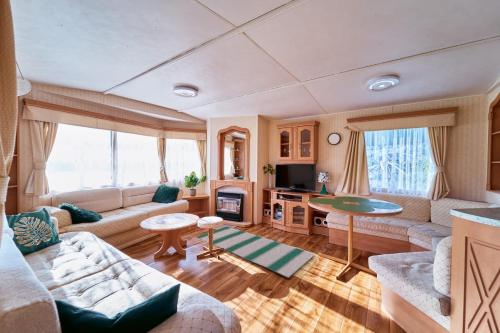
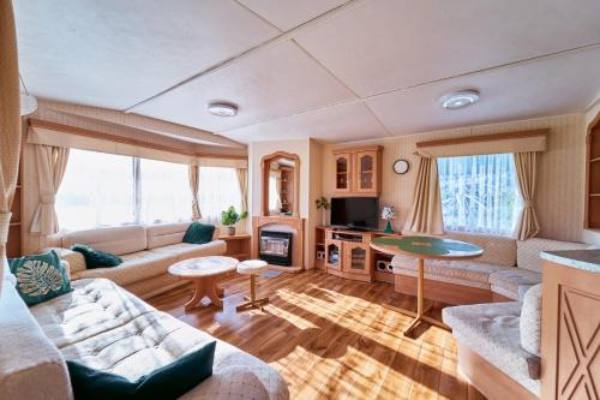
- rug [195,226,316,278]
